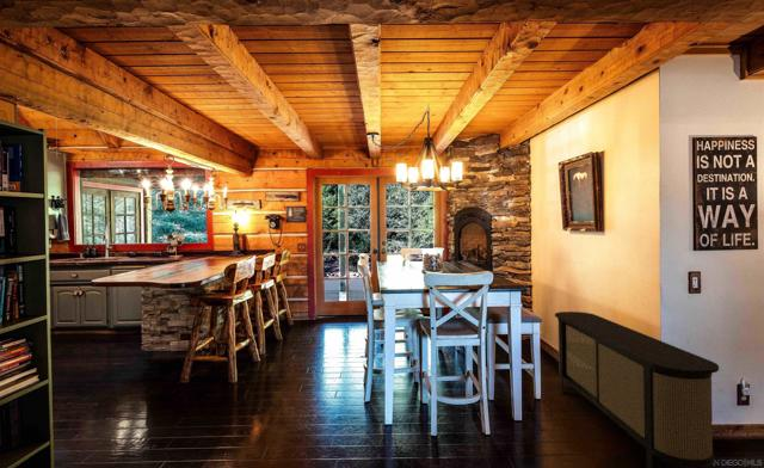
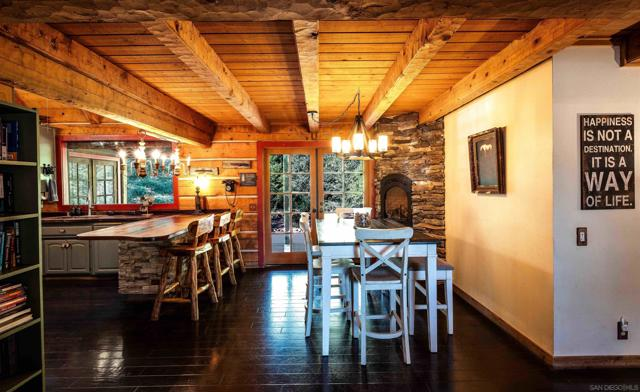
- credenza [554,310,720,468]
